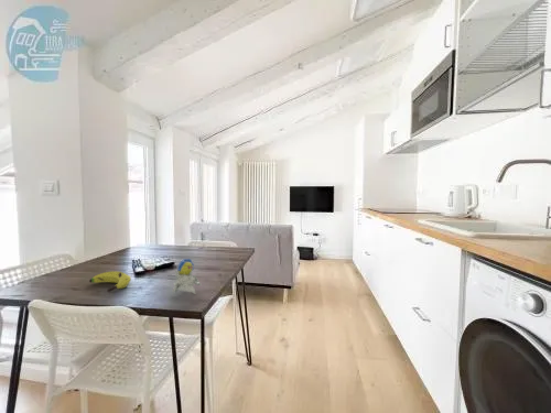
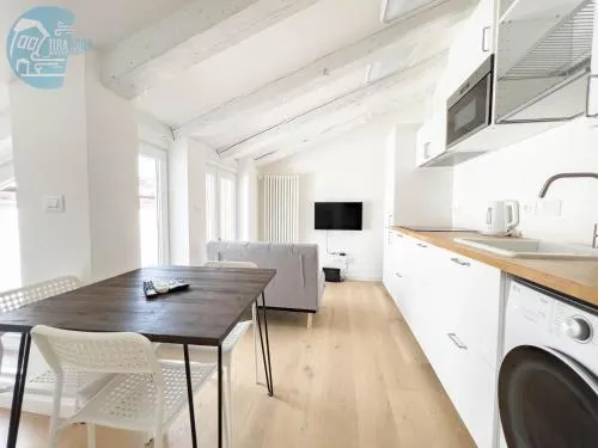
- flower [172,258,202,294]
- banana [88,270,132,293]
